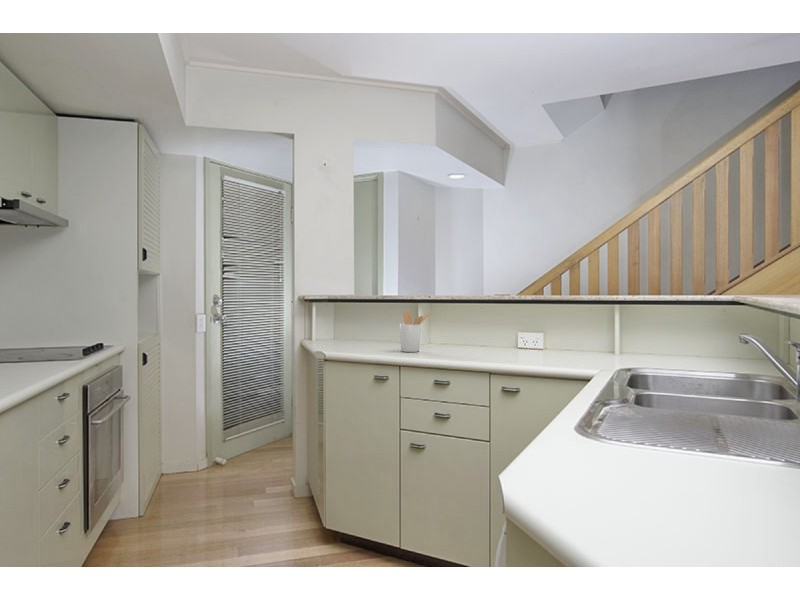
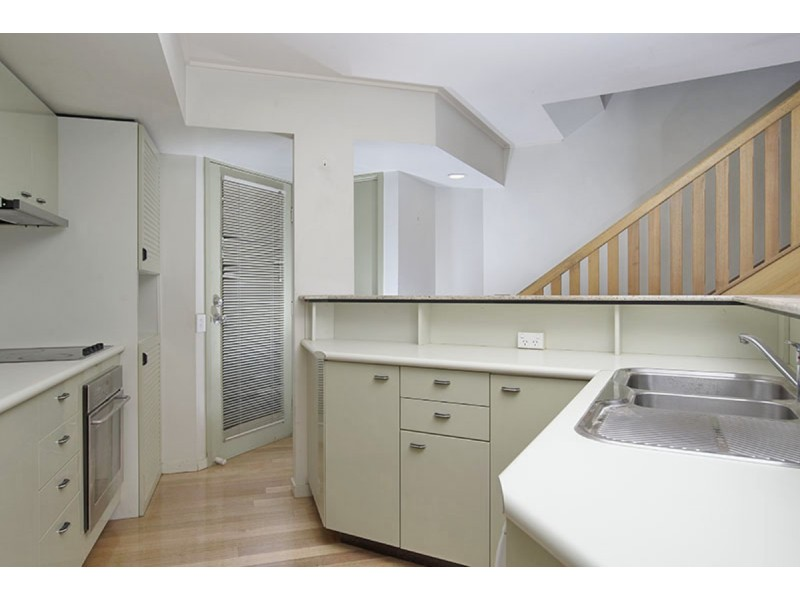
- utensil holder [399,310,431,353]
